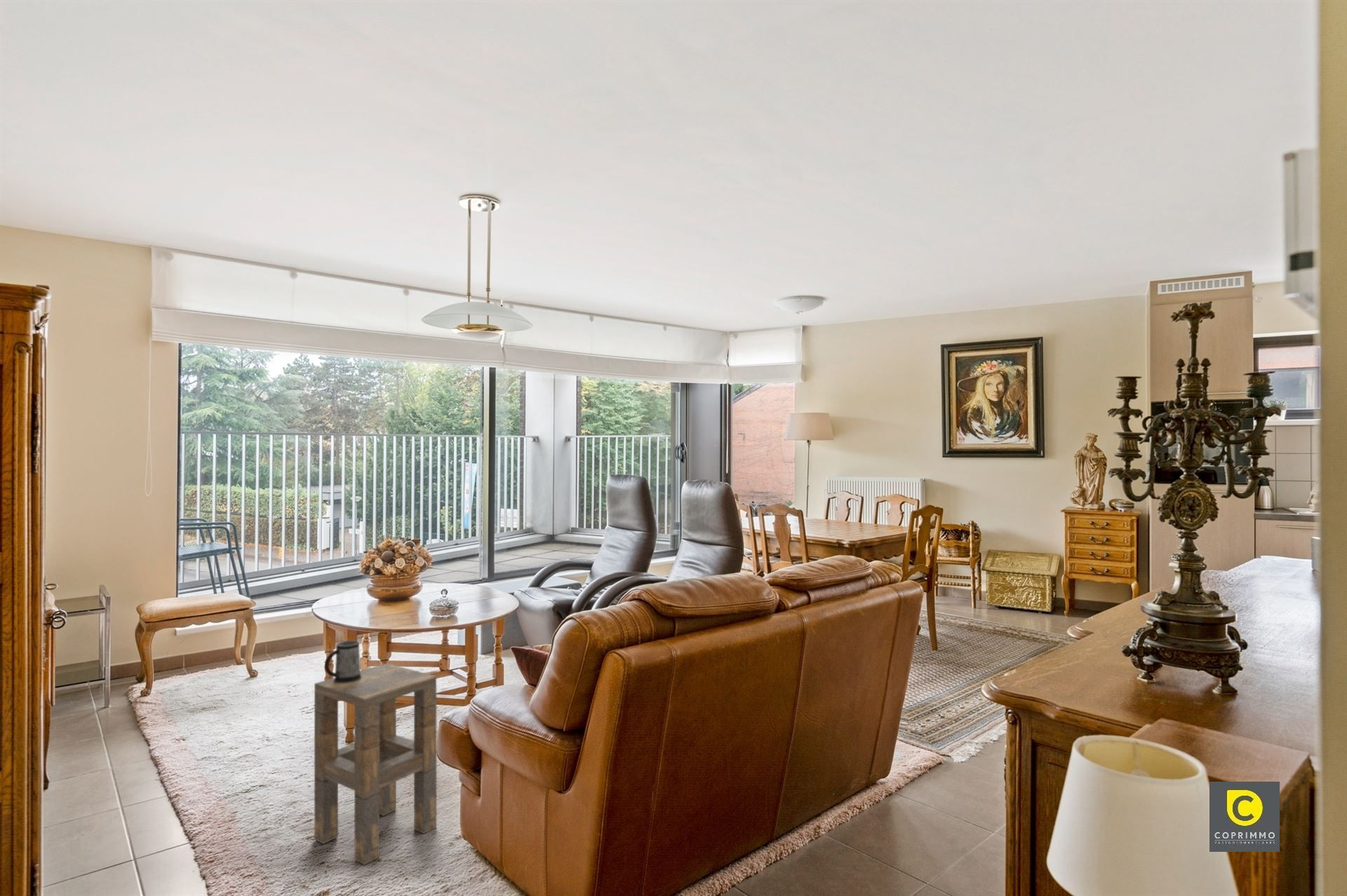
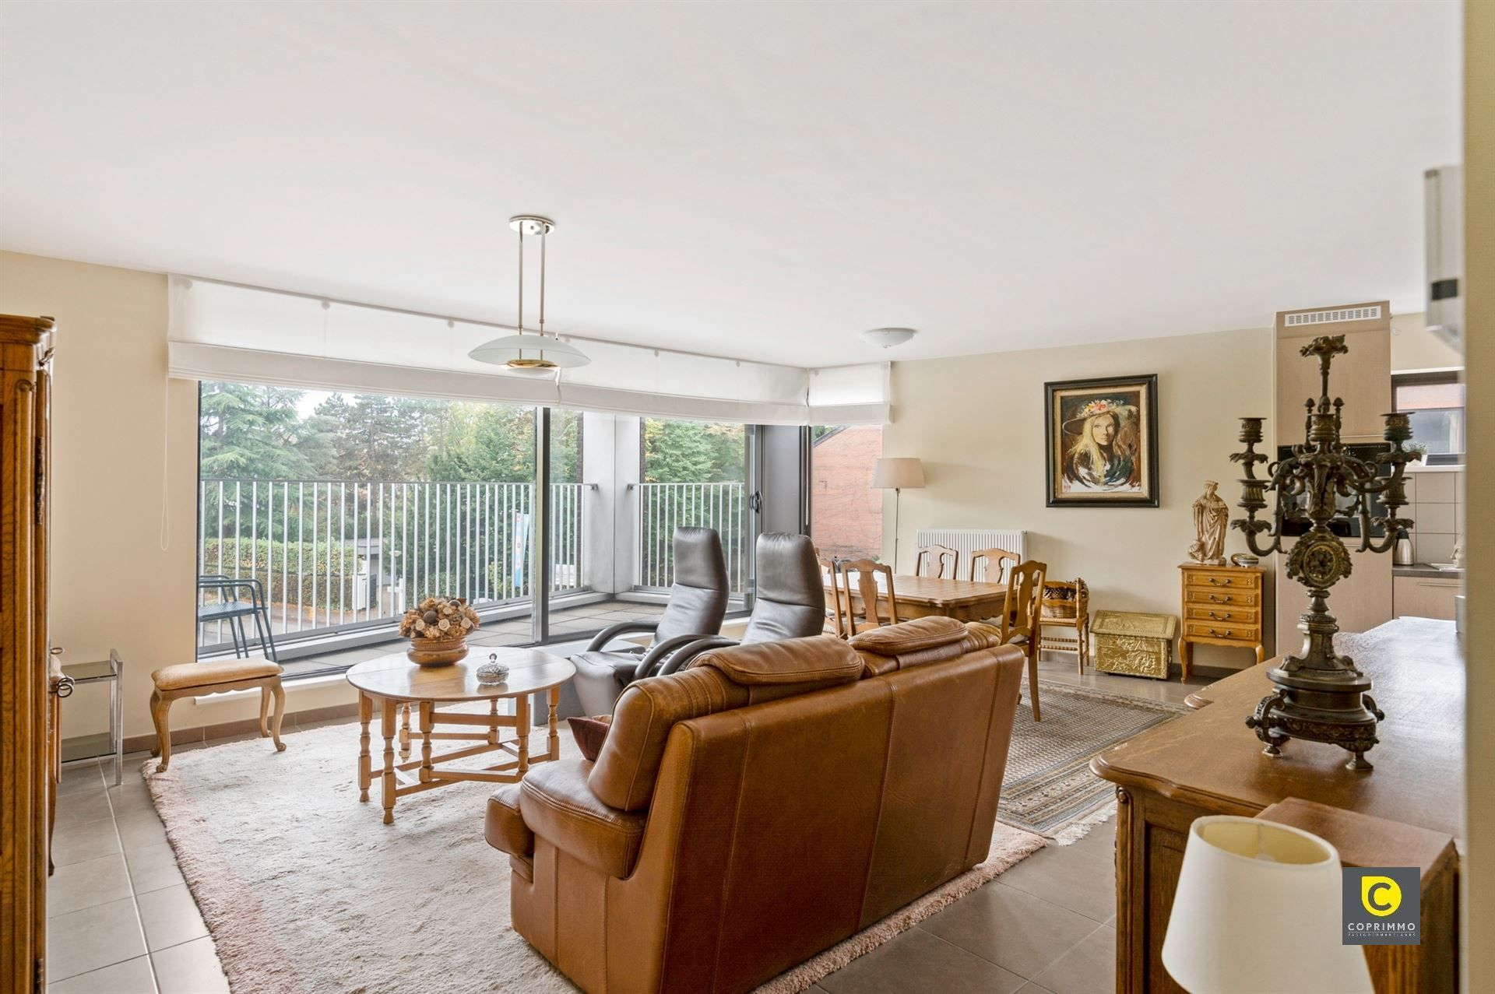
- side table [314,662,437,866]
- mug [324,640,361,683]
